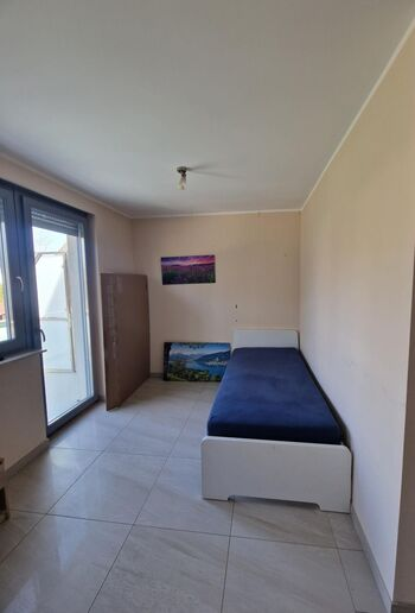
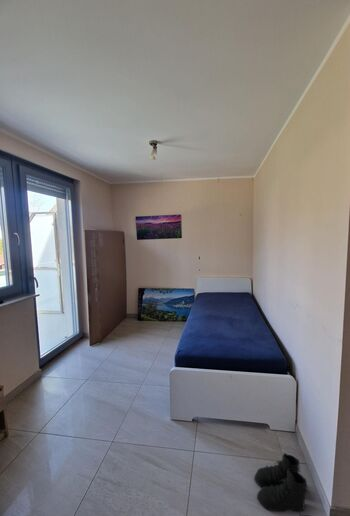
+ boots [253,452,309,513]
